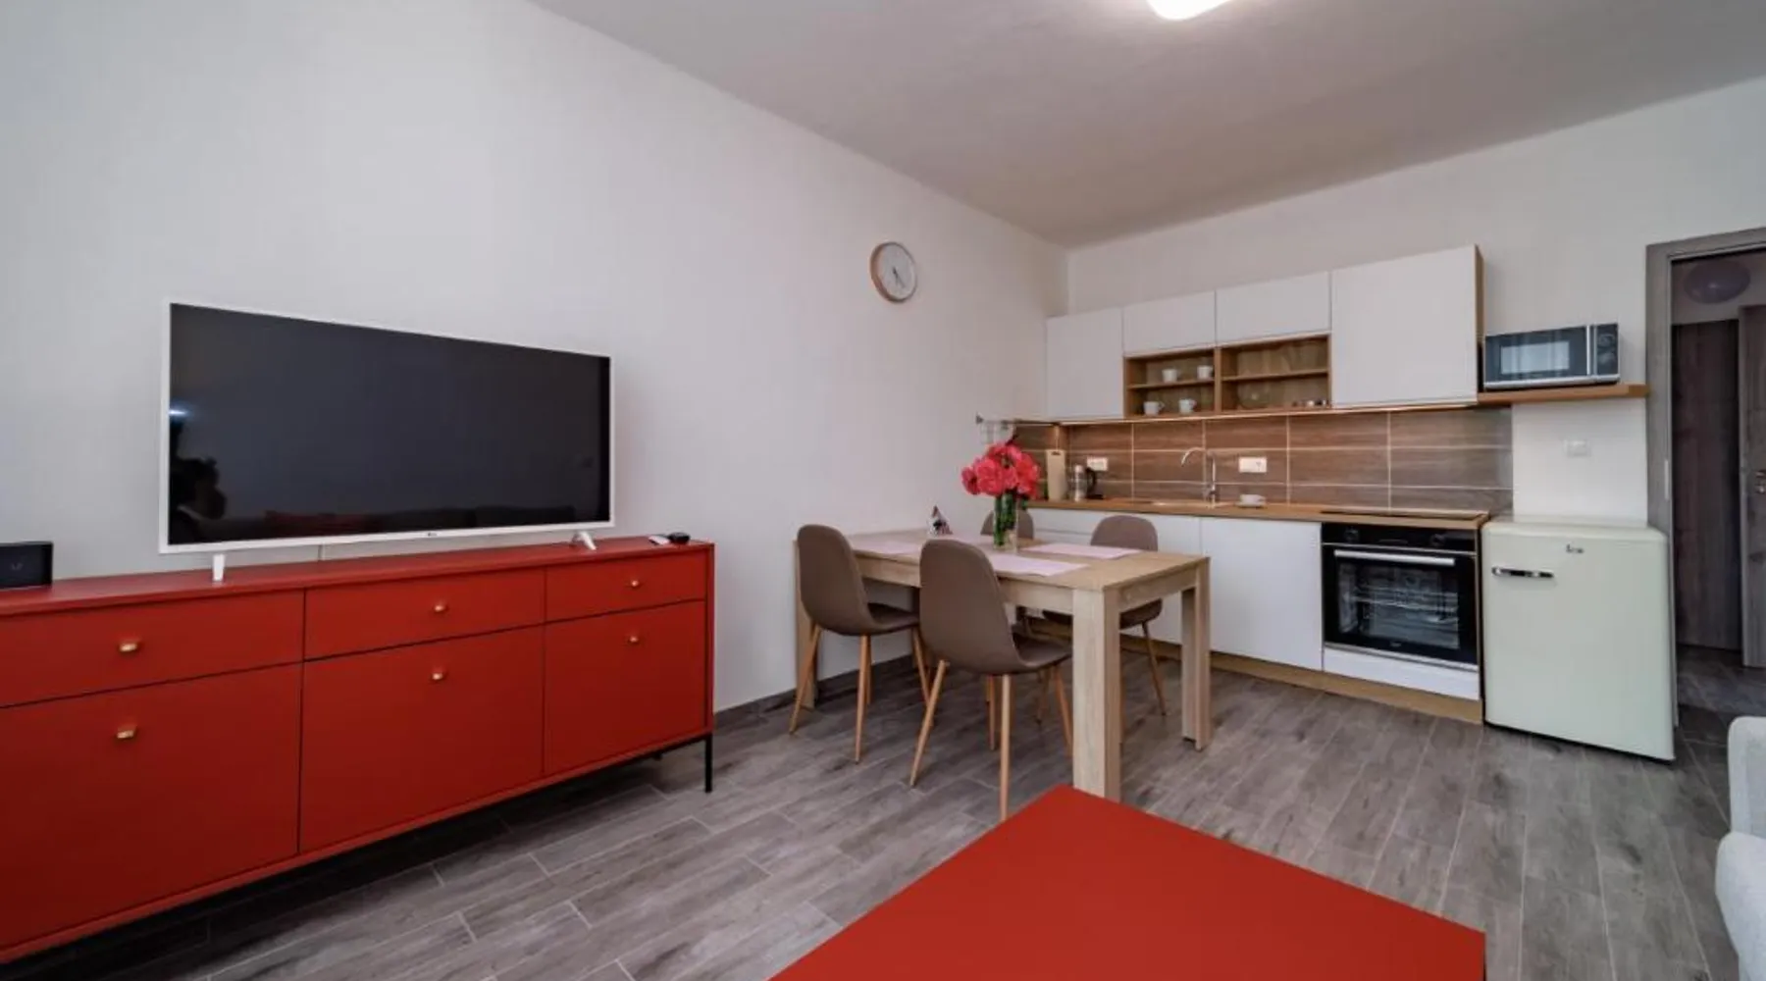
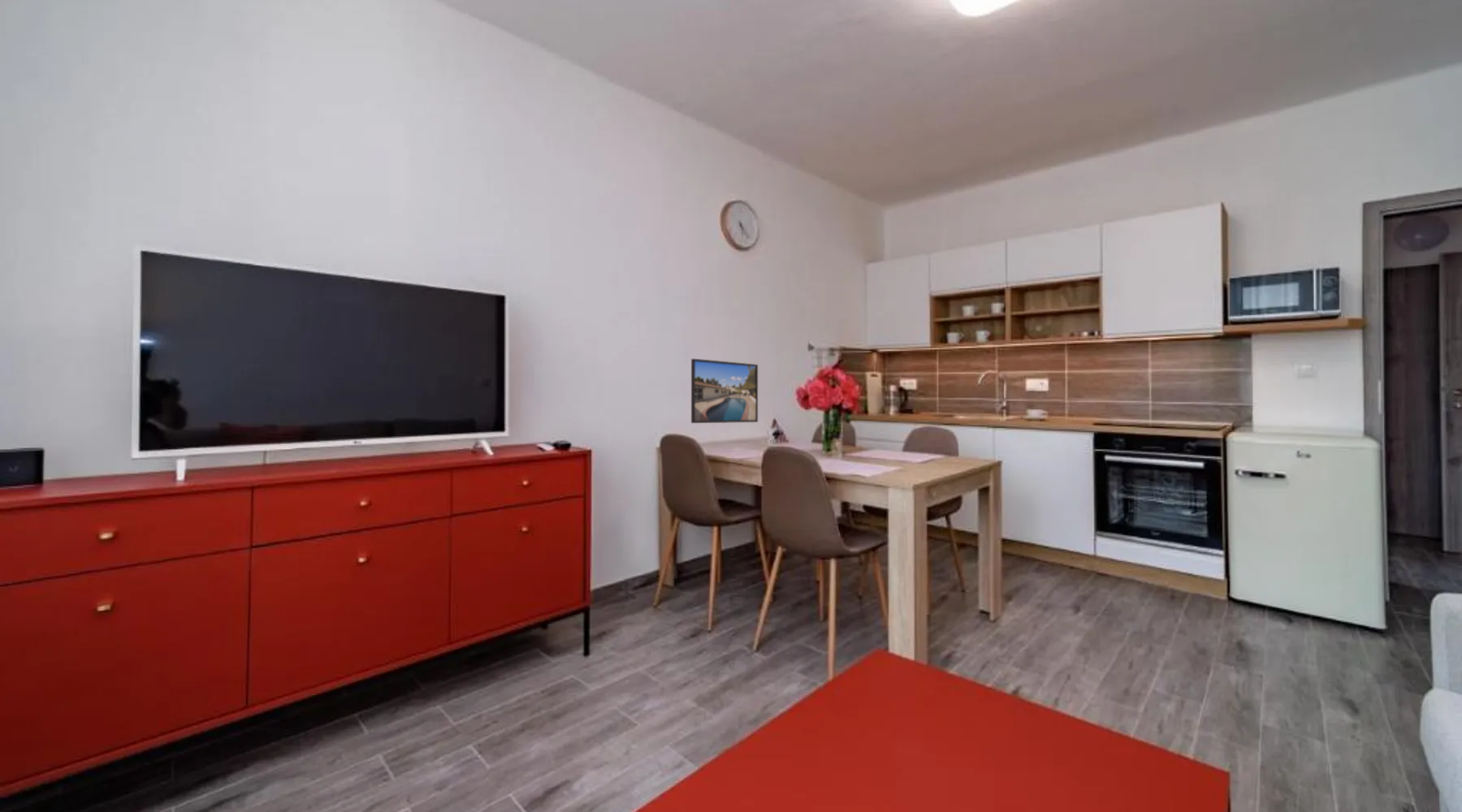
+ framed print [690,358,759,424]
